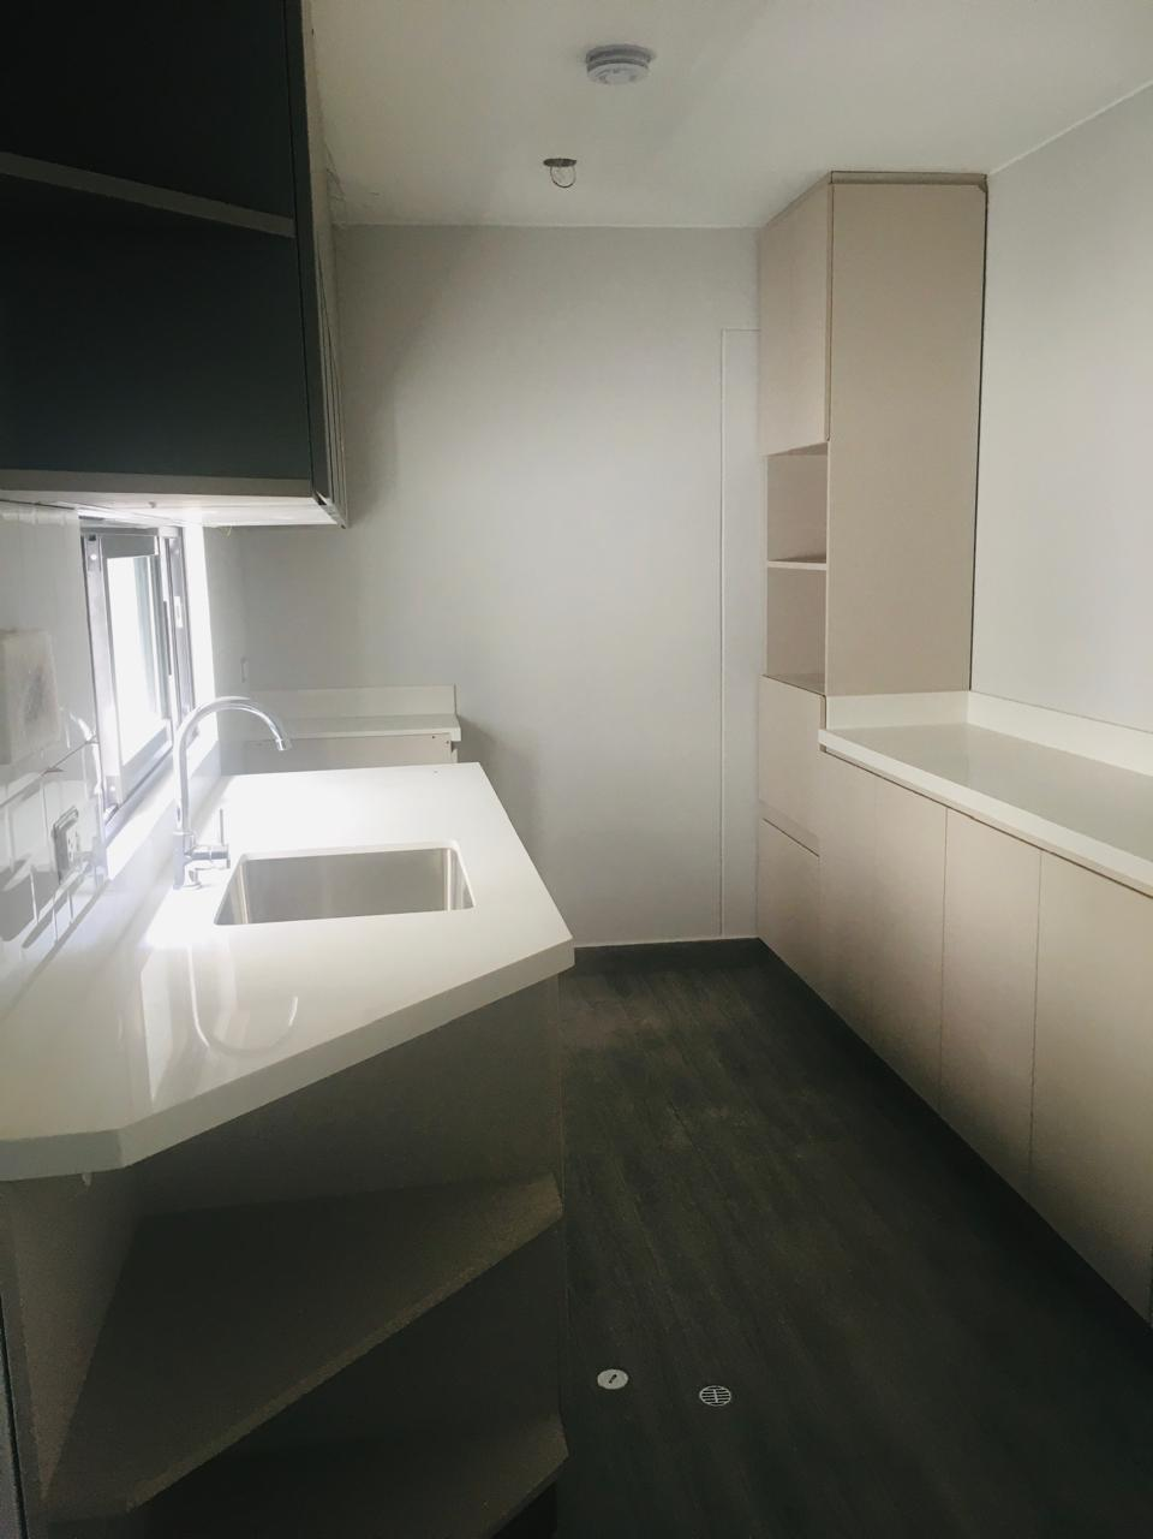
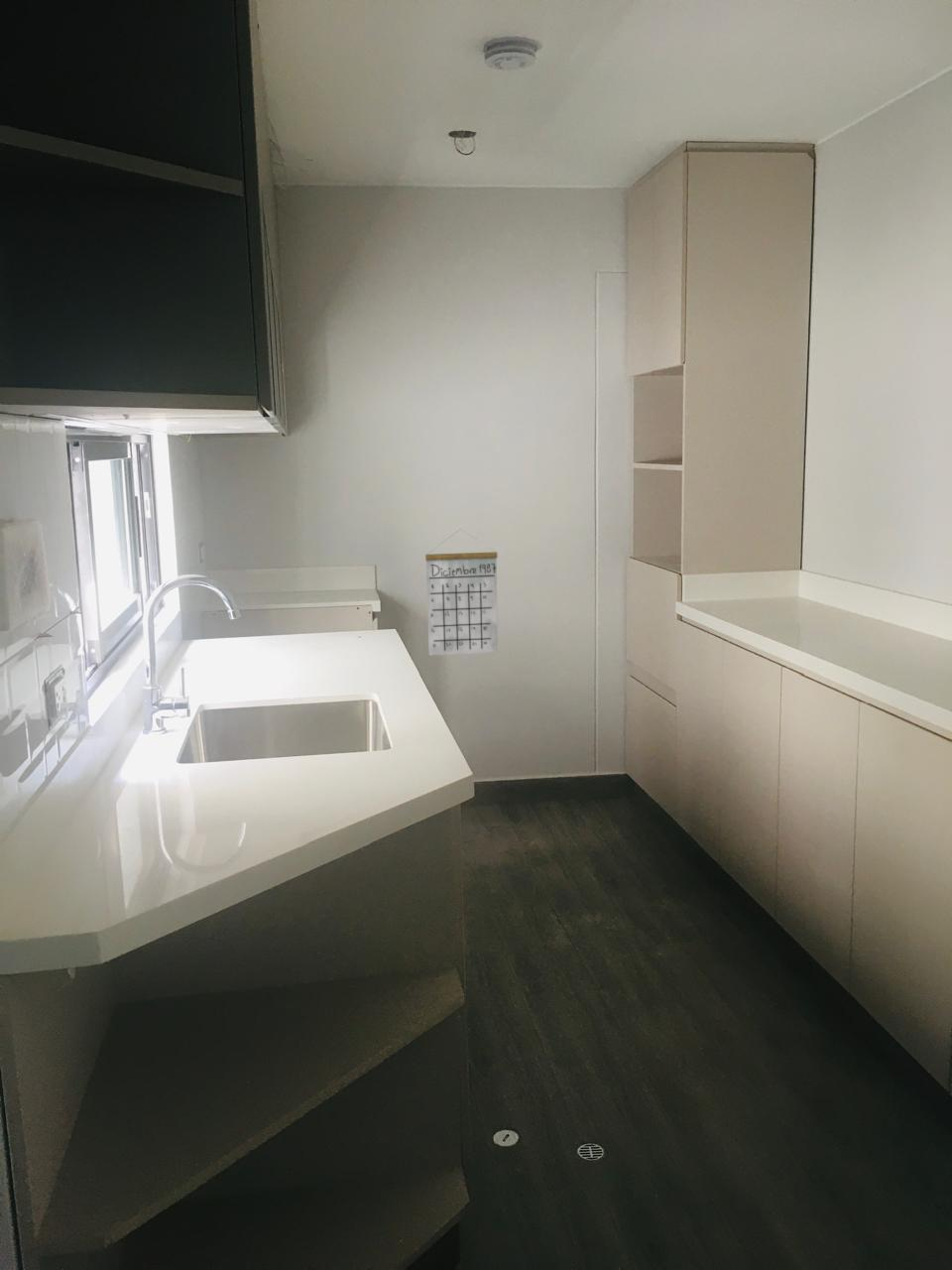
+ calendar [424,529,499,657]
